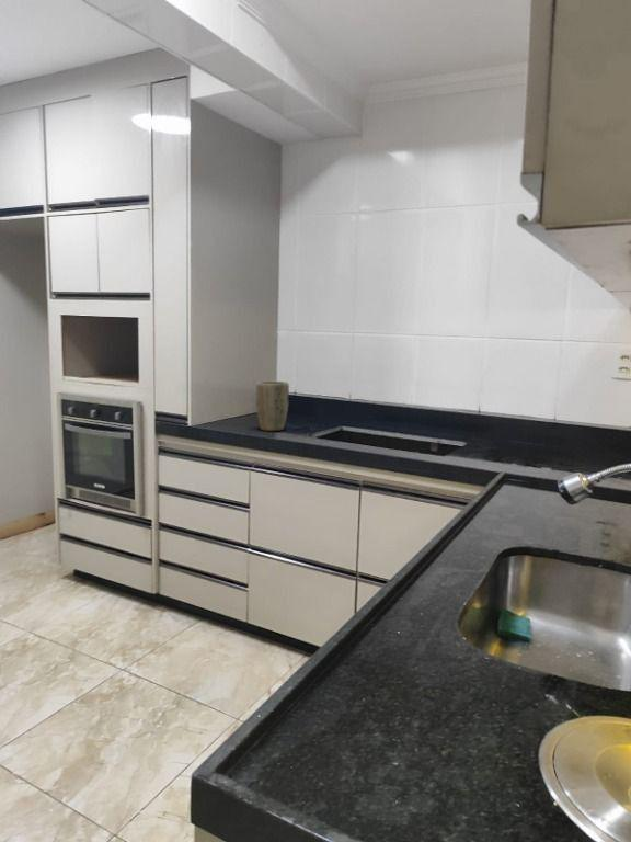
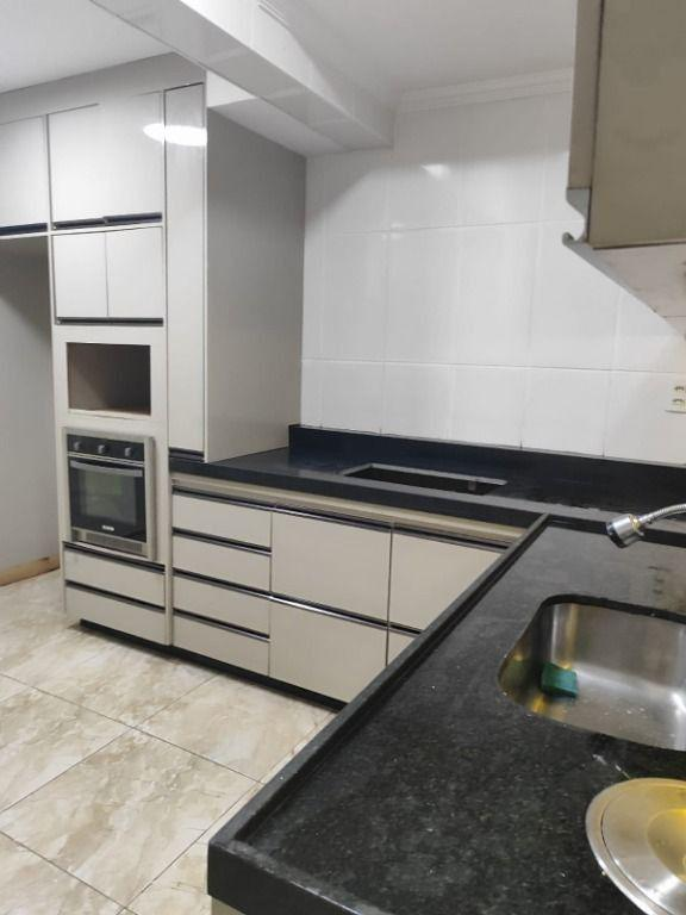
- plant pot [255,380,290,432]
